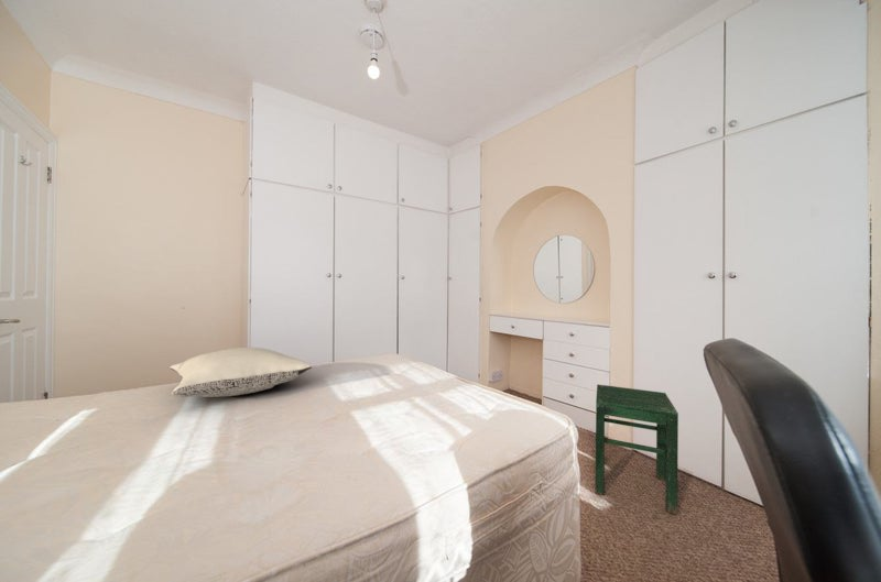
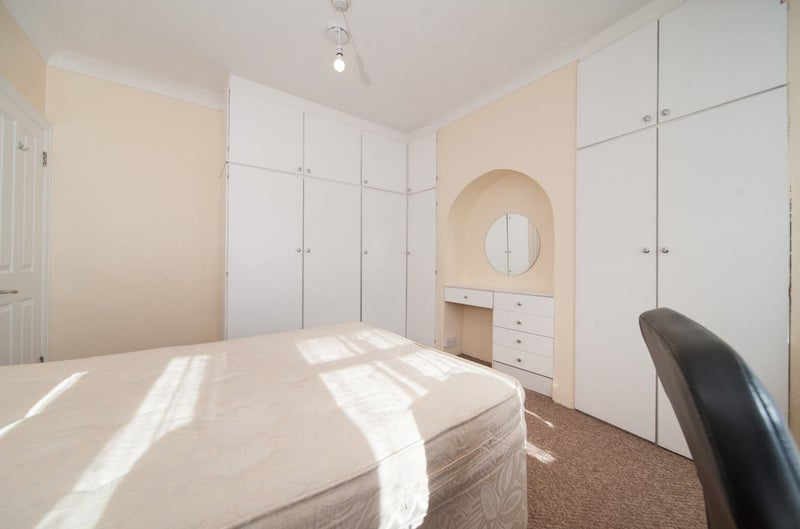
- stool [595,383,679,515]
- pillow [168,347,313,398]
